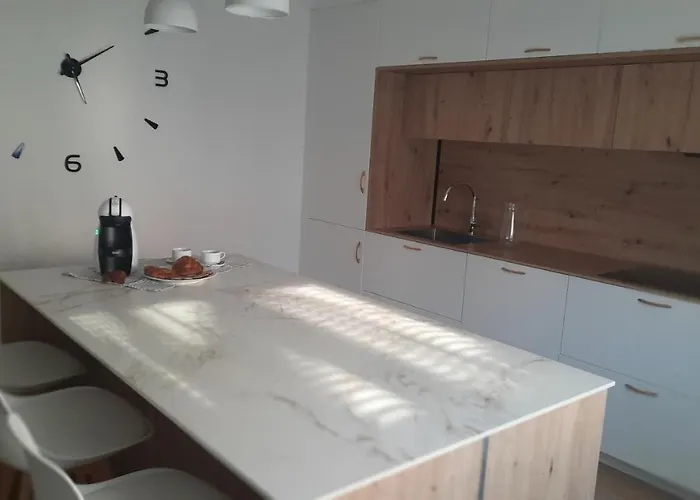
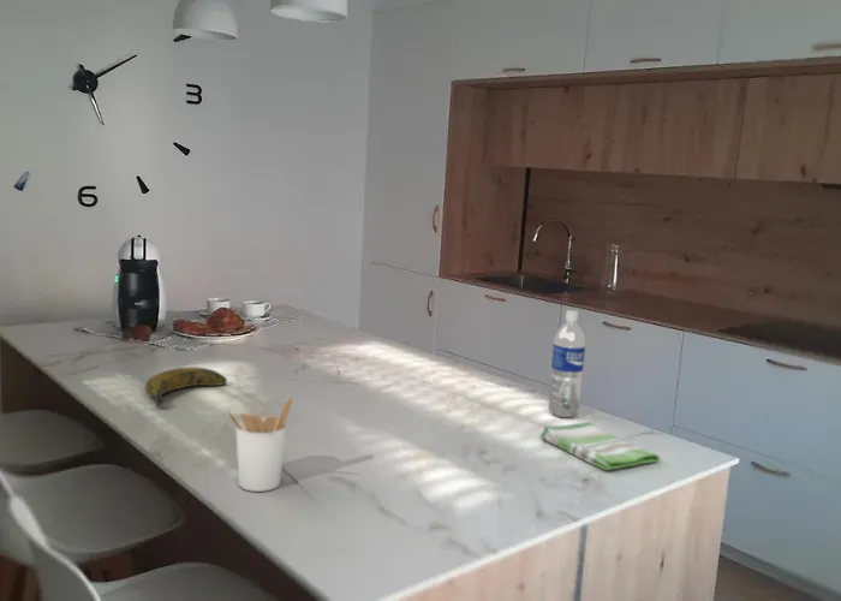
+ banana [144,367,228,407]
+ dish towel [539,421,661,471]
+ utensil holder [225,397,293,493]
+ water bottle [548,309,586,418]
